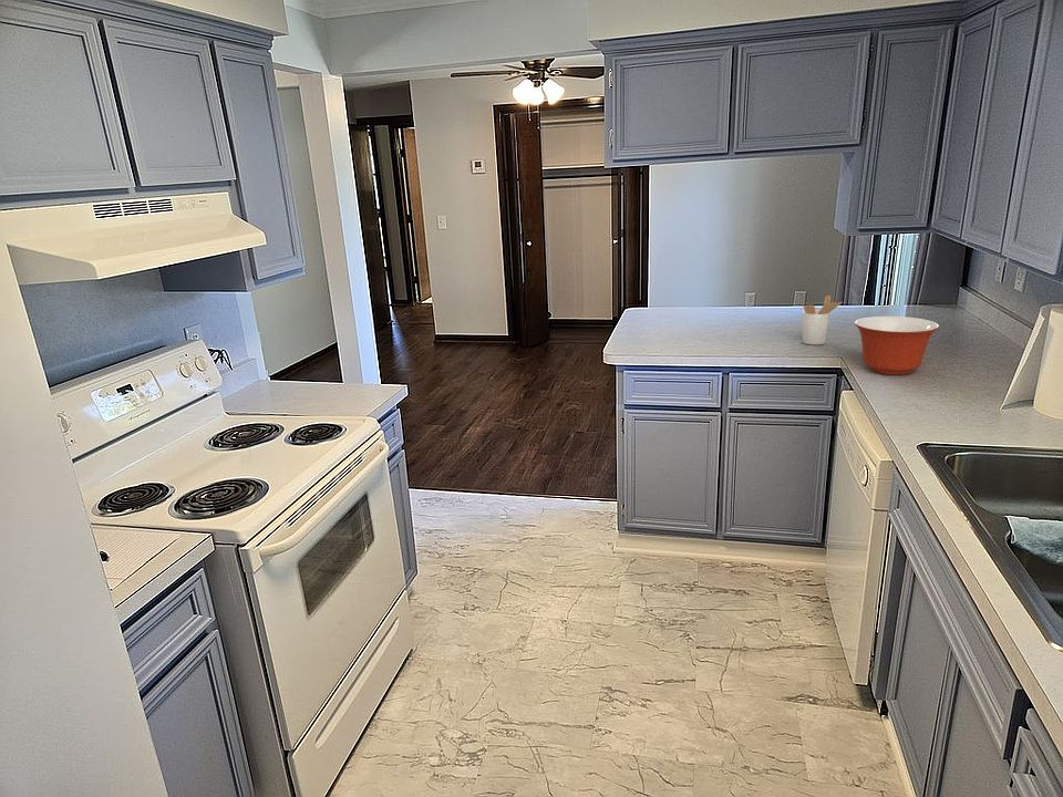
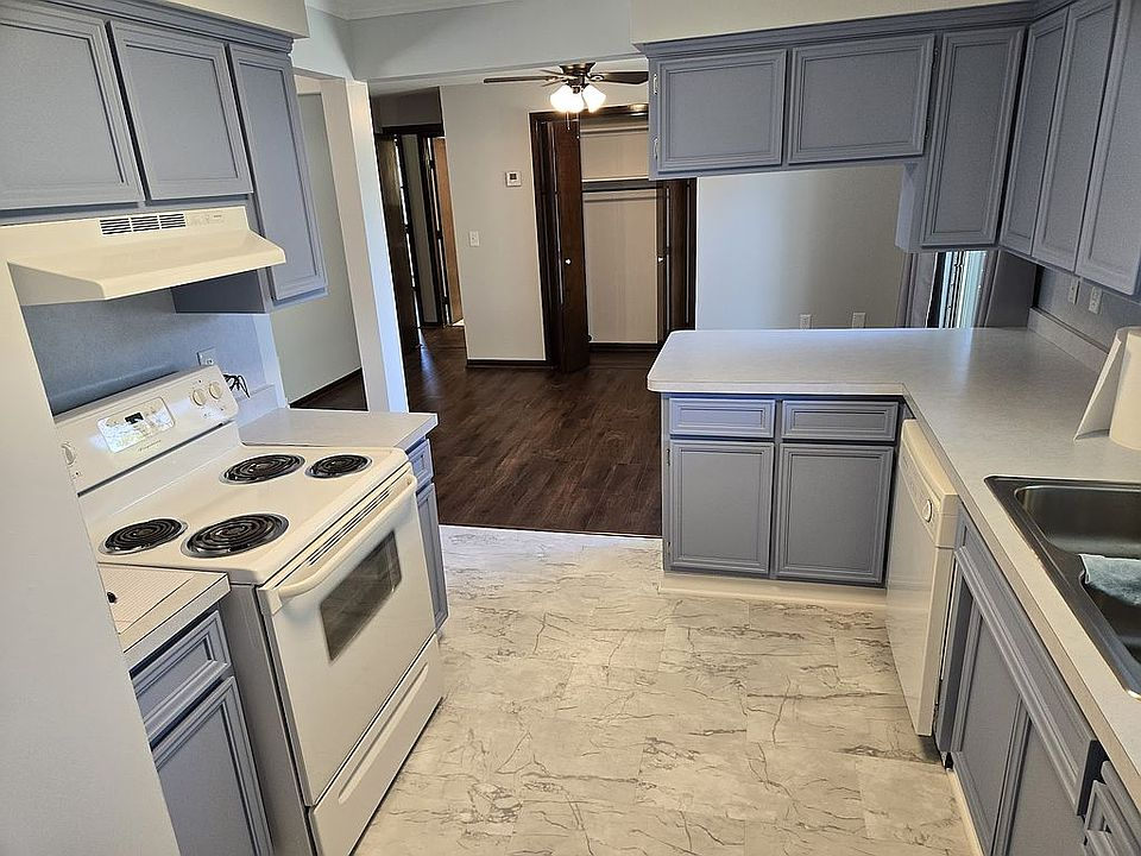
- utensil holder [802,294,844,345]
- mixing bowl [854,315,940,375]
